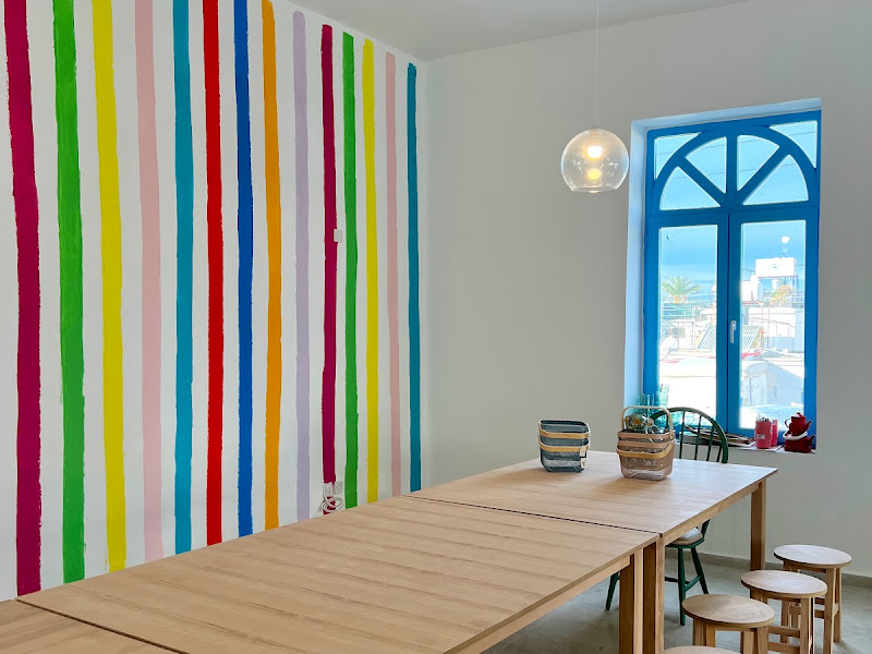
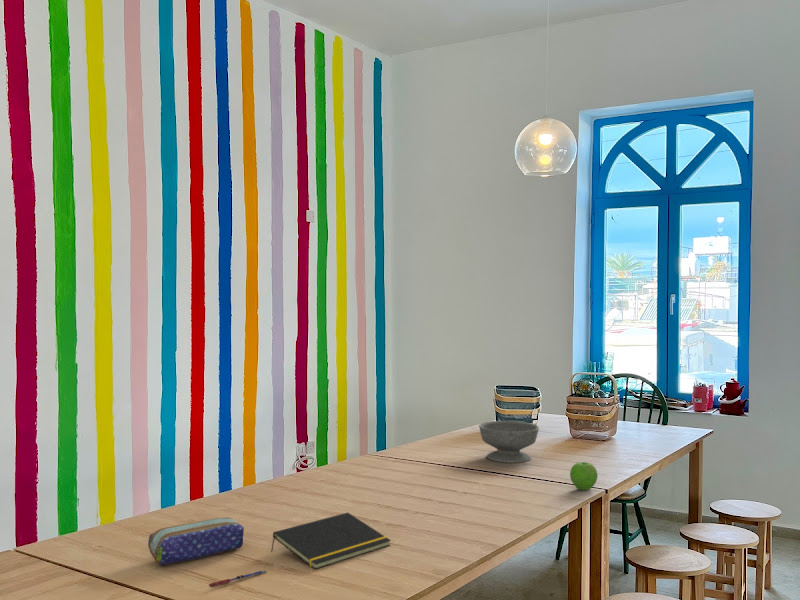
+ notepad [270,512,392,570]
+ bowl [478,420,540,464]
+ pencil case [147,516,245,566]
+ pen [208,569,267,588]
+ fruit [569,461,599,491]
